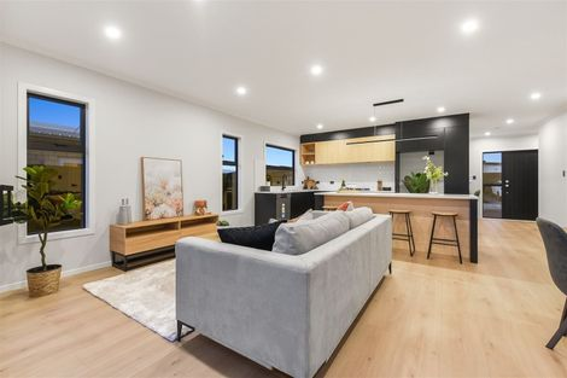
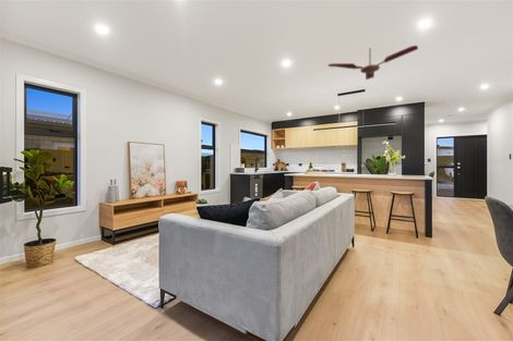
+ ceiling fan [327,45,419,81]
